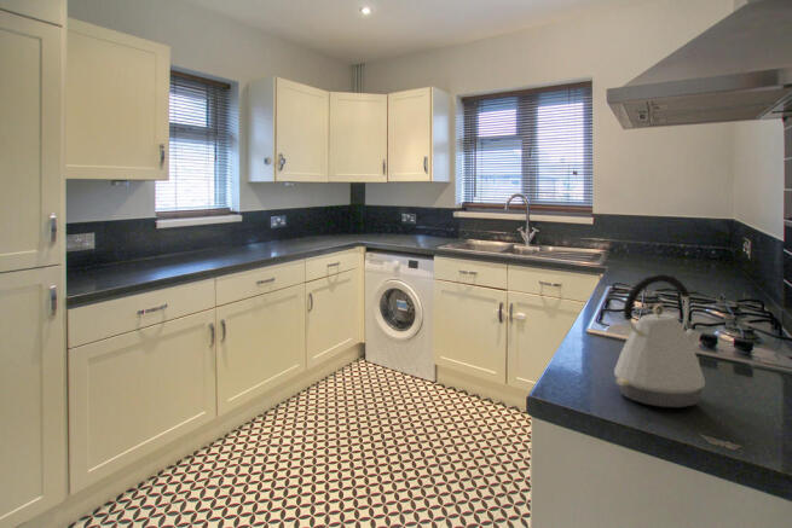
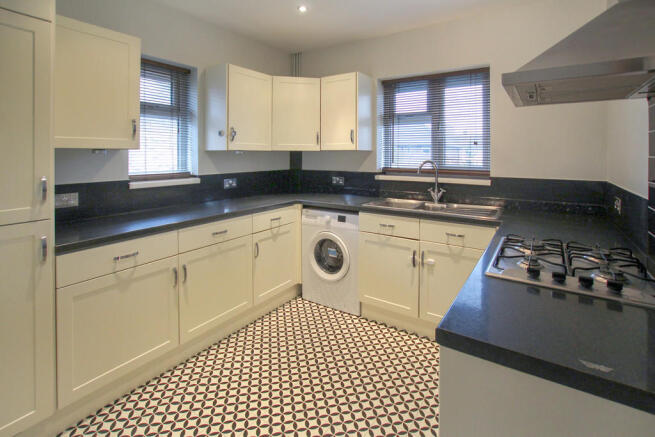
- kettle [613,273,706,408]
